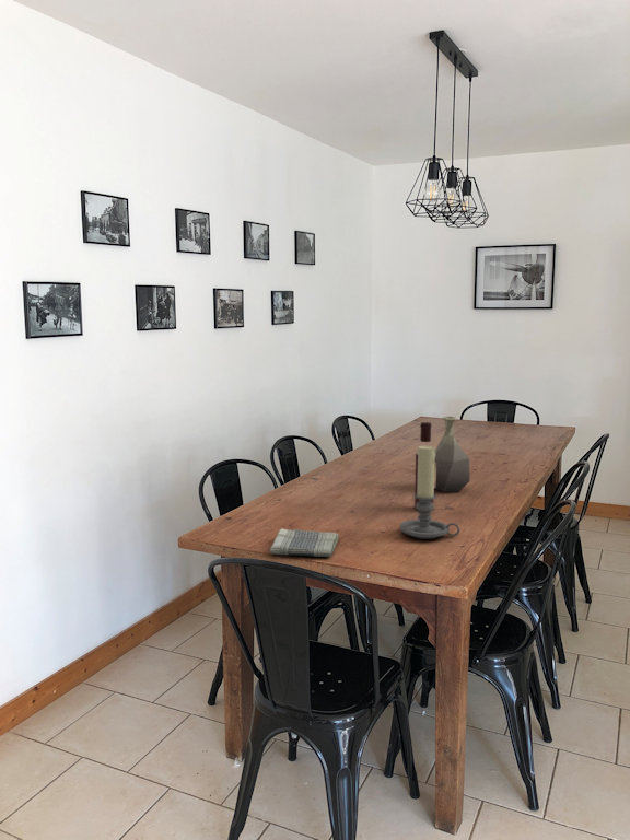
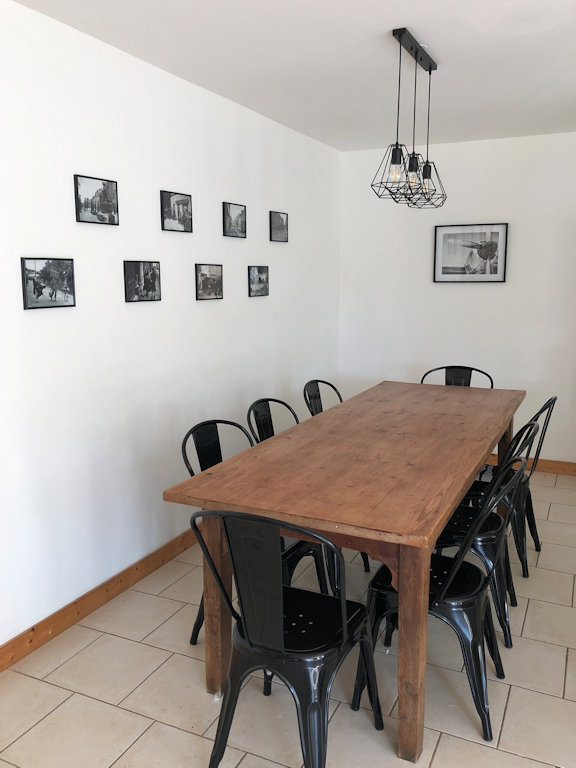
- vase [434,416,471,493]
- candle holder [399,444,460,540]
- wine bottle [413,421,436,508]
- dish towel [269,527,340,558]
